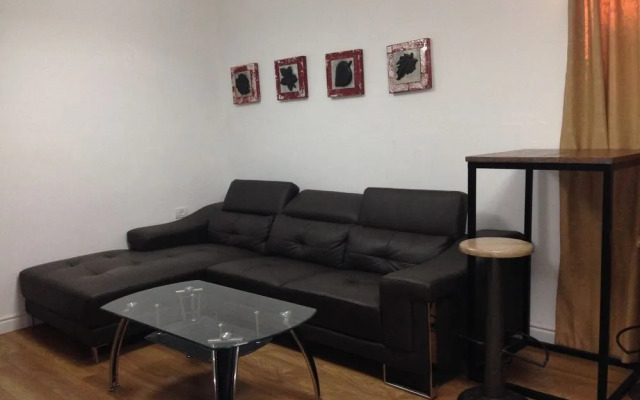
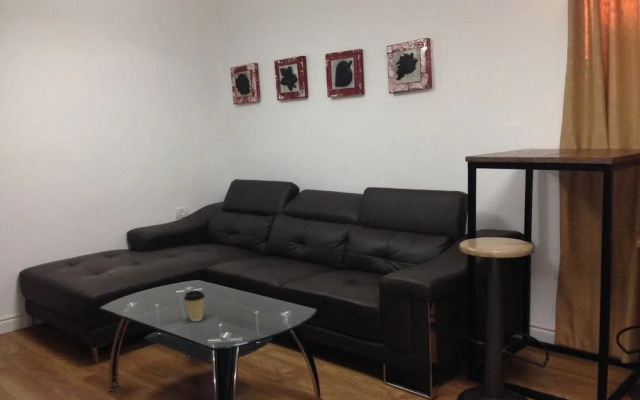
+ coffee cup [183,290,206,322]
